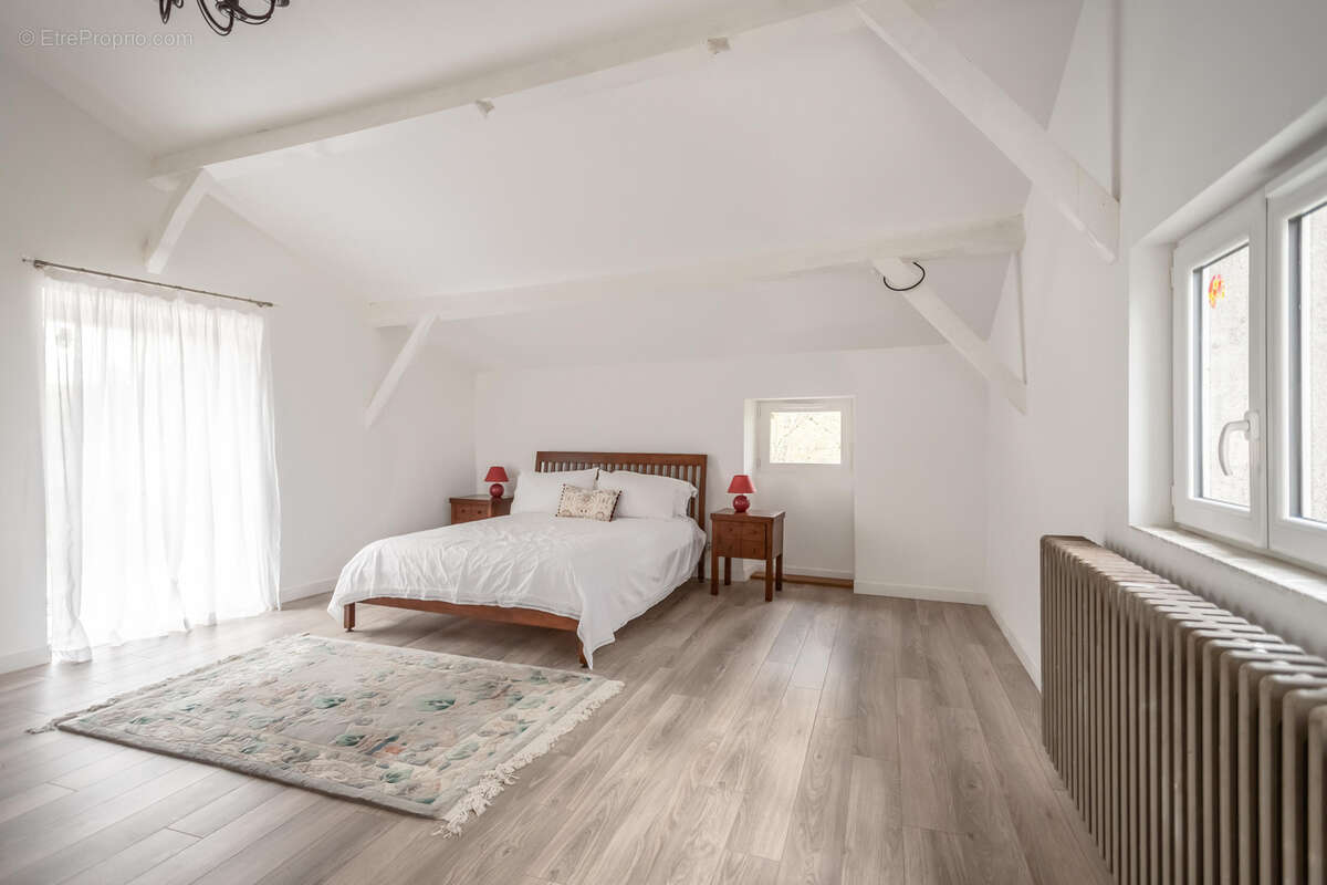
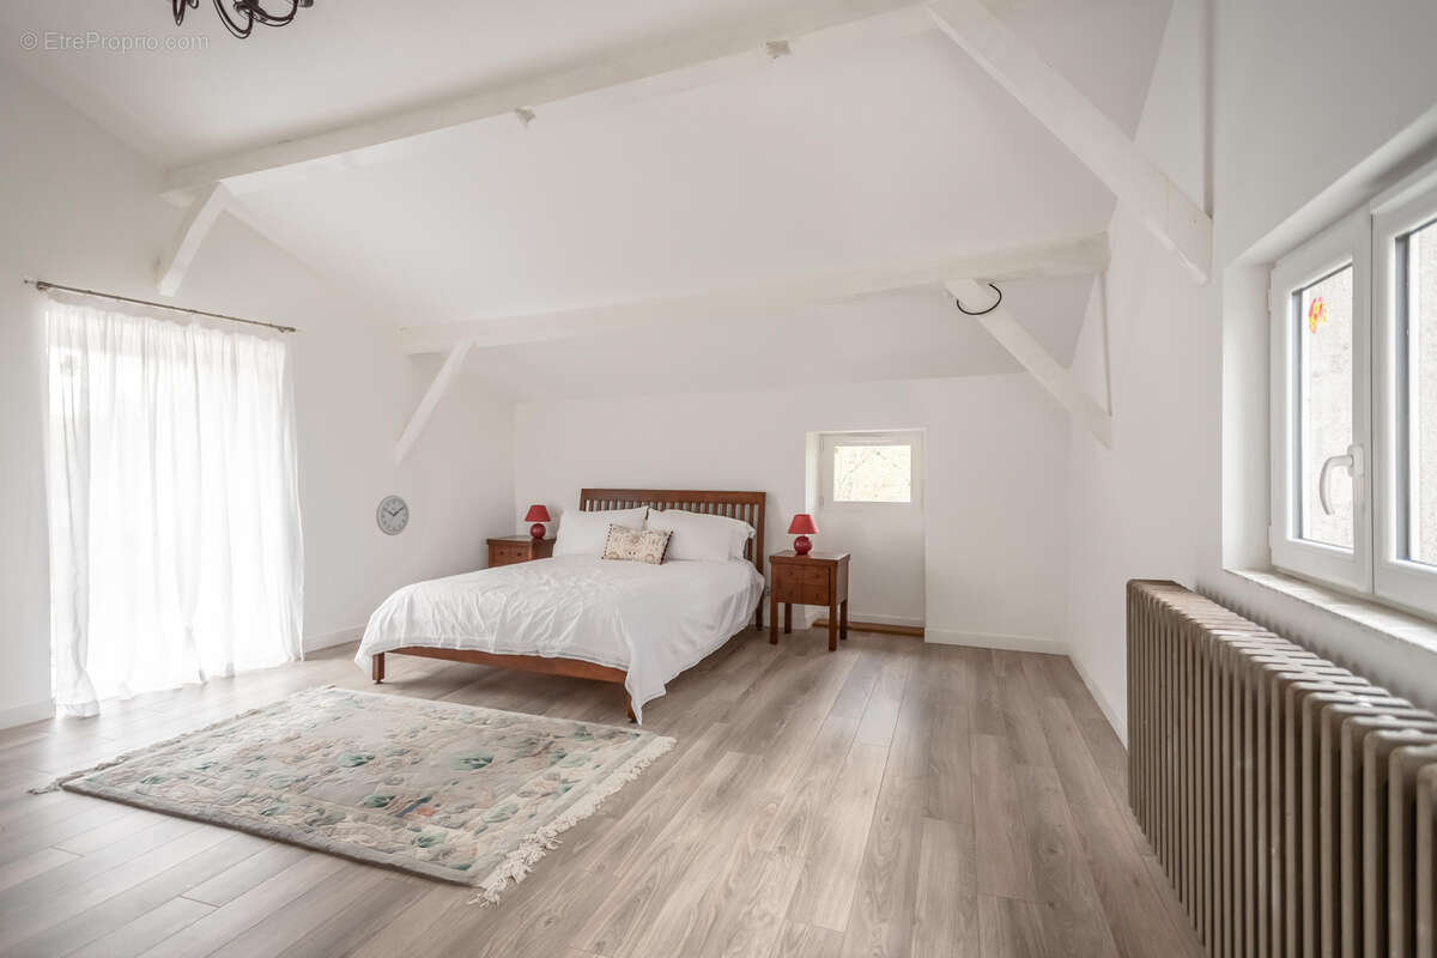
+ wall clock [375,495,411,536]
